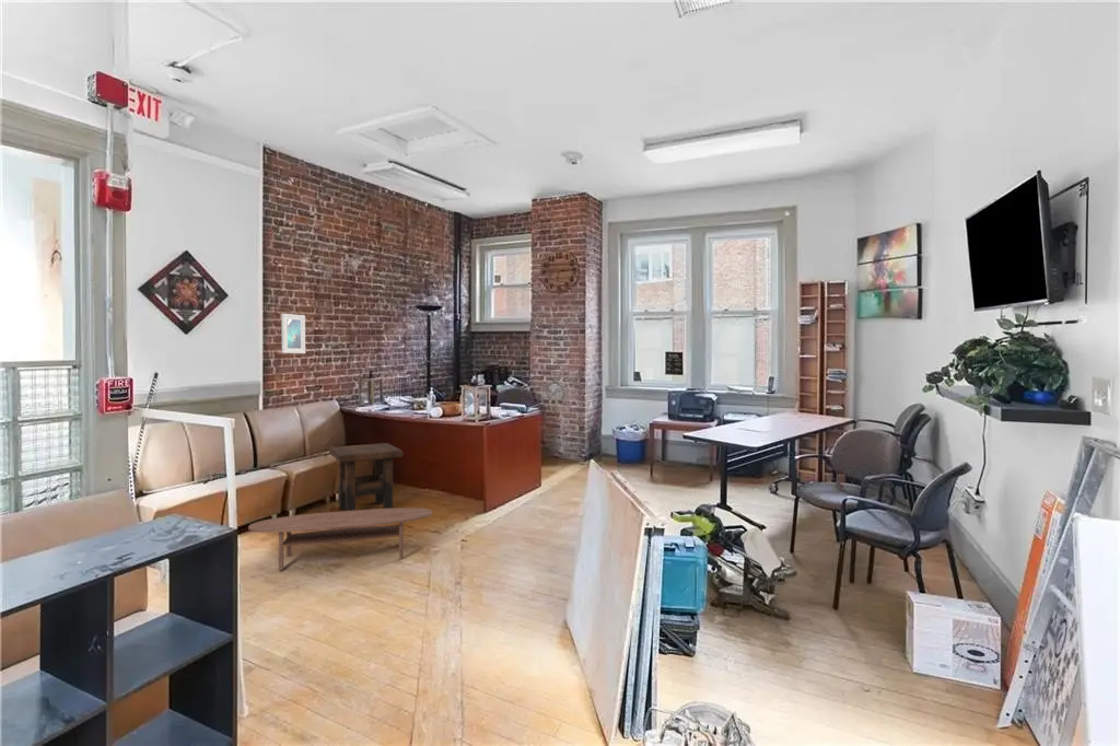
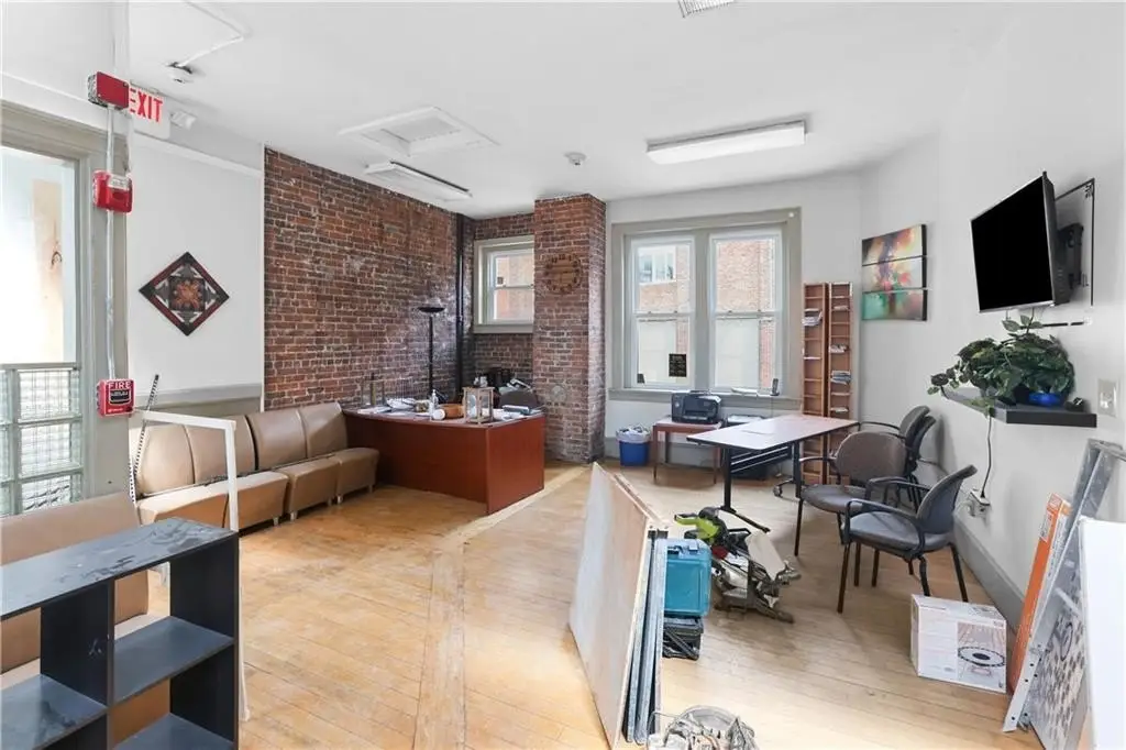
- side table [328,442,404,511]
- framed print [280,313,306,354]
- coffee table [247,506,433,571]
